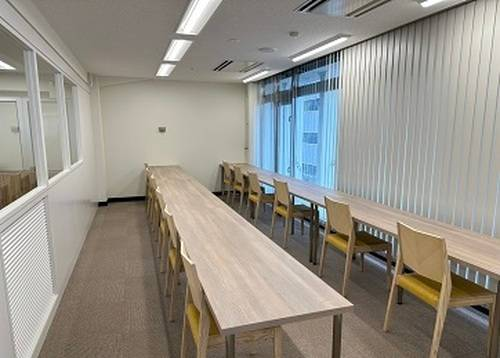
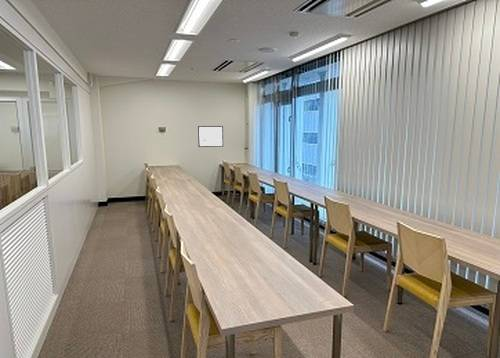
+ wall art [197,125,224,148]
